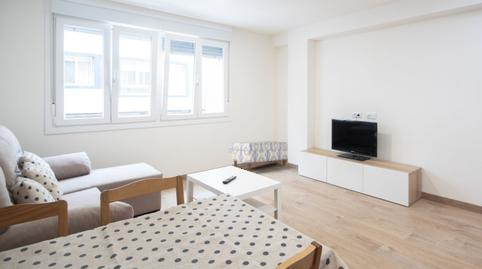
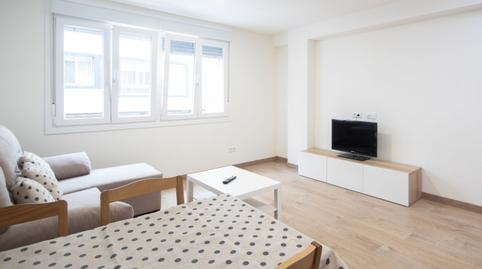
- bench [231,140,289,172]
